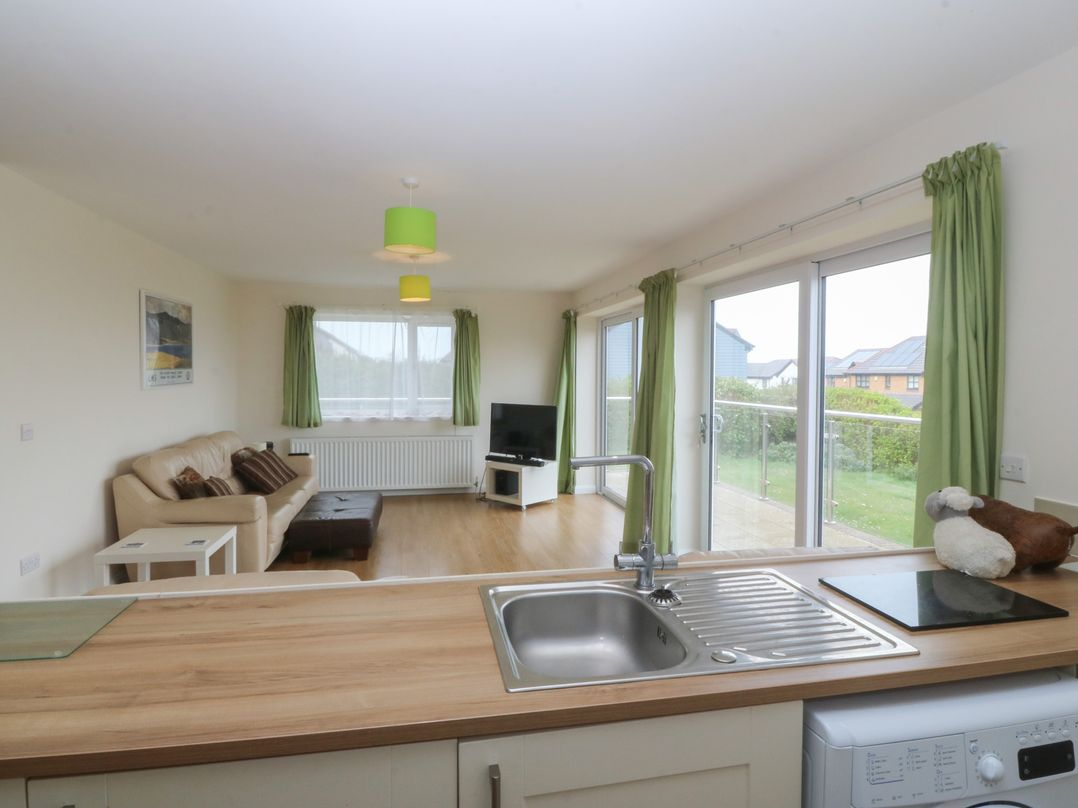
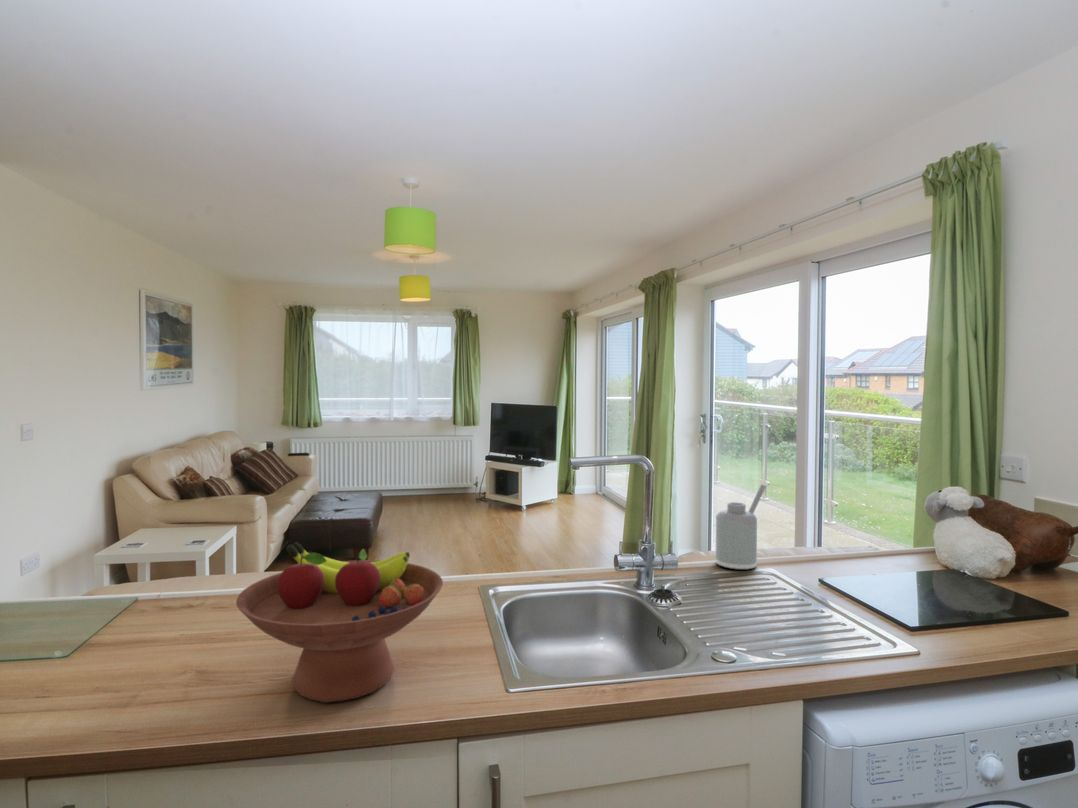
+ fruit bowl [235,541,444,704]
+ soap dispenser [715,484,767,571]
